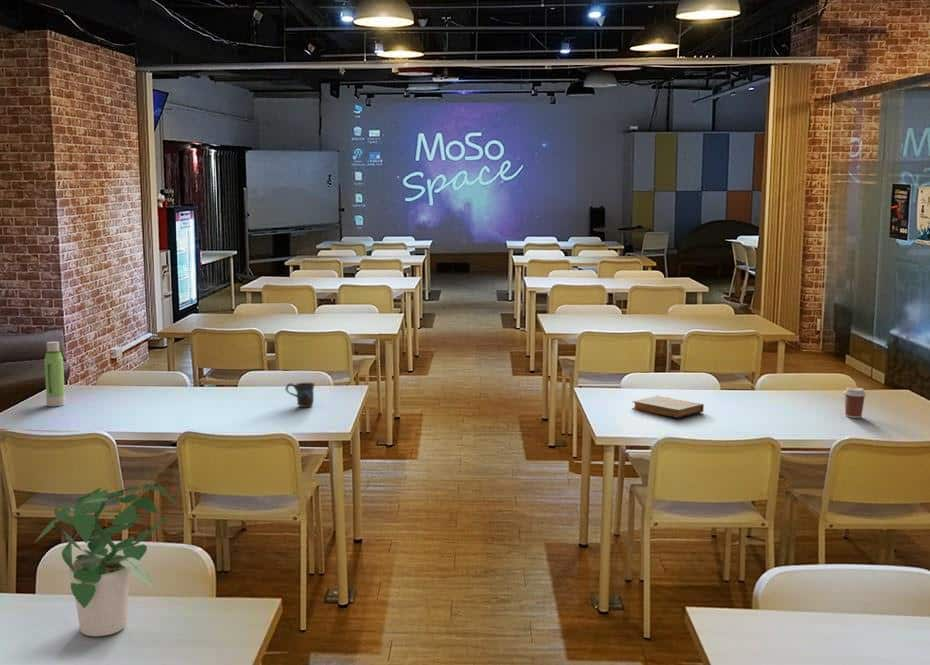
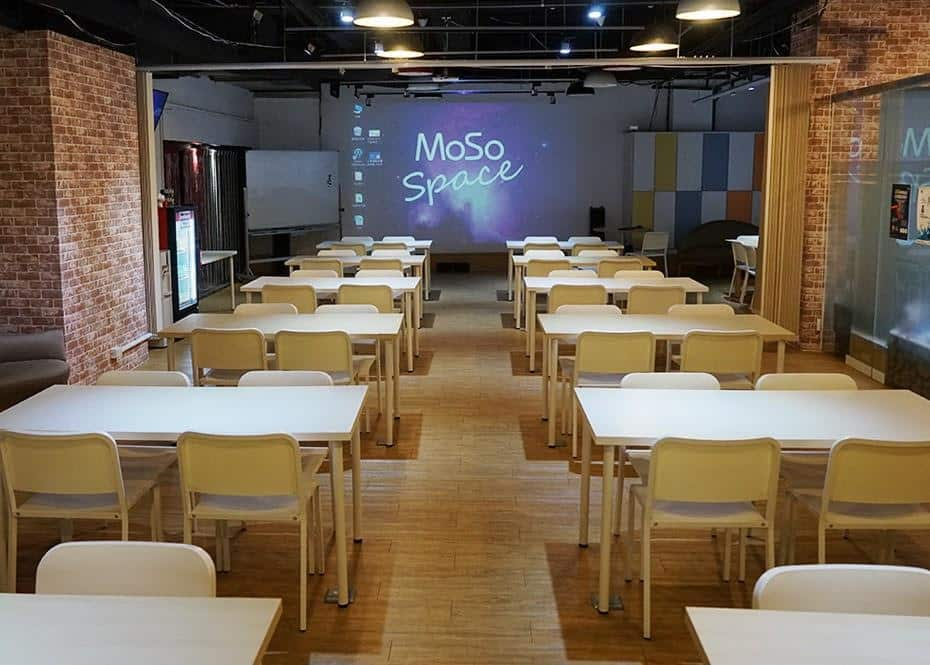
- book [631,395,705,419]
- coffee cup [842,386,867,419]
- potted plant [34,483,179,637]
- water bottle [43,341,67,407]
- mug [285,382,316,408]
